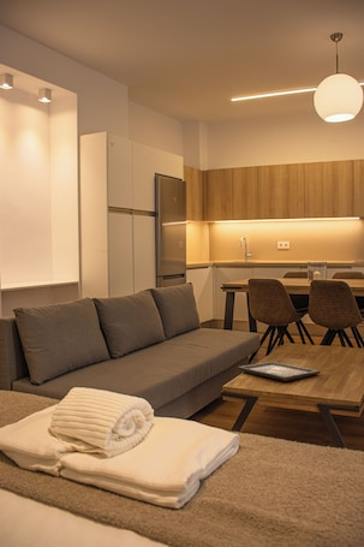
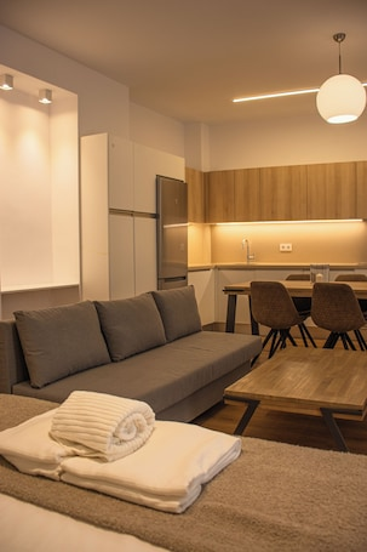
- decorative tray [237,361,321,382]
